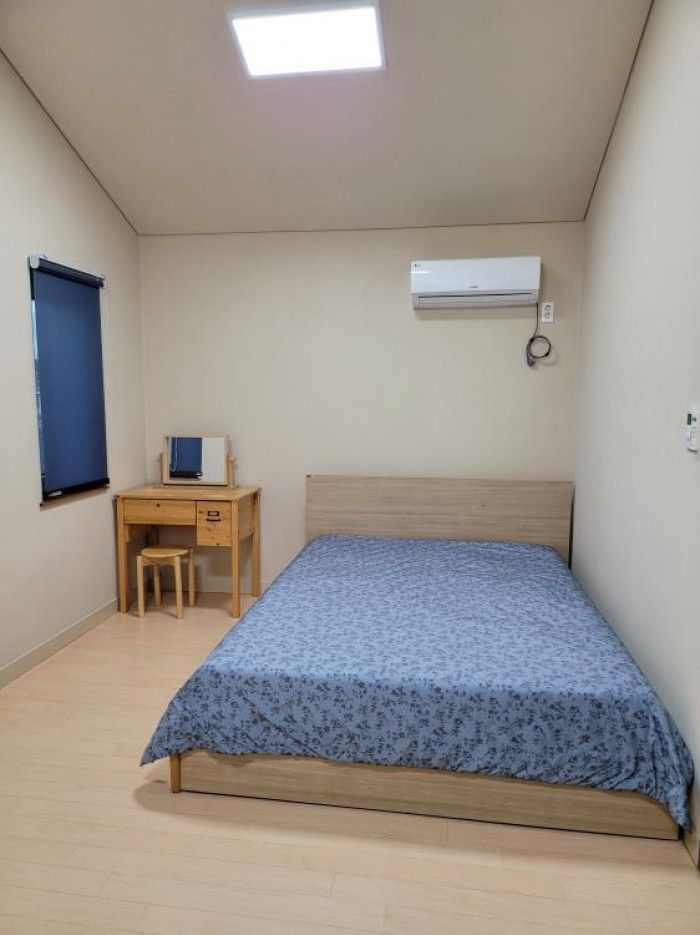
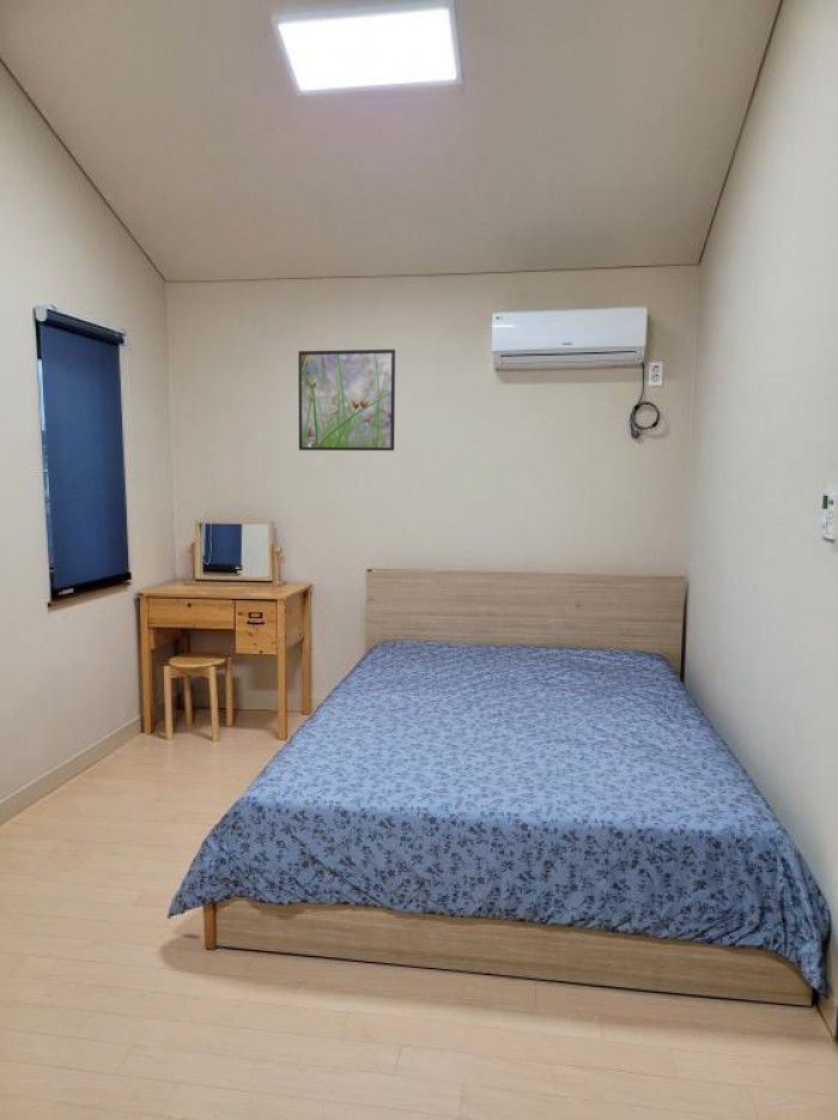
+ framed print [297,349,396,452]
